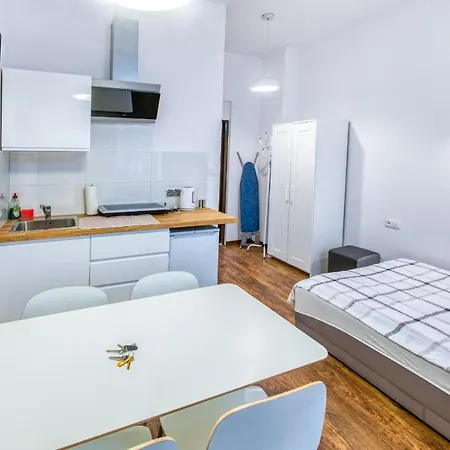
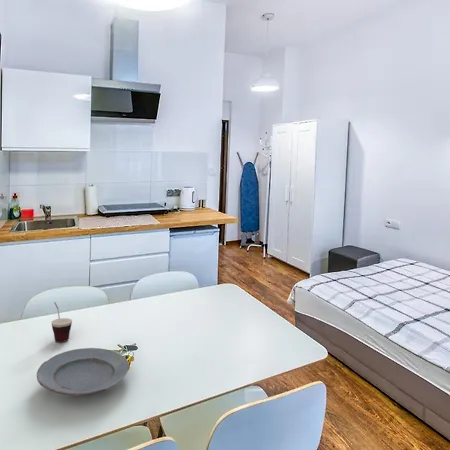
+ cup [50,301,73,343]
+ plate [36,347,130,397]
